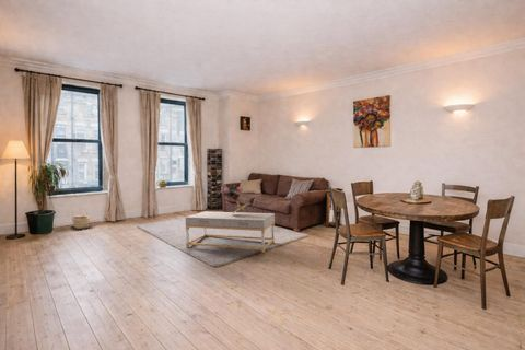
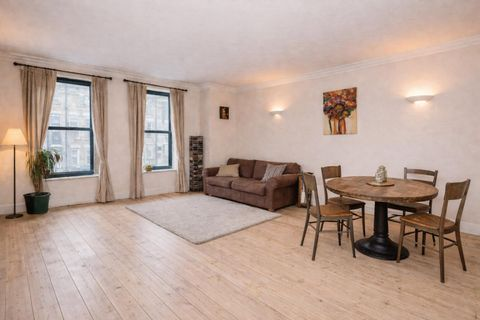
- coffee table [185,210,276,254]
- basket [70,208,91,230]
- bouquet [221,182,255,213]
